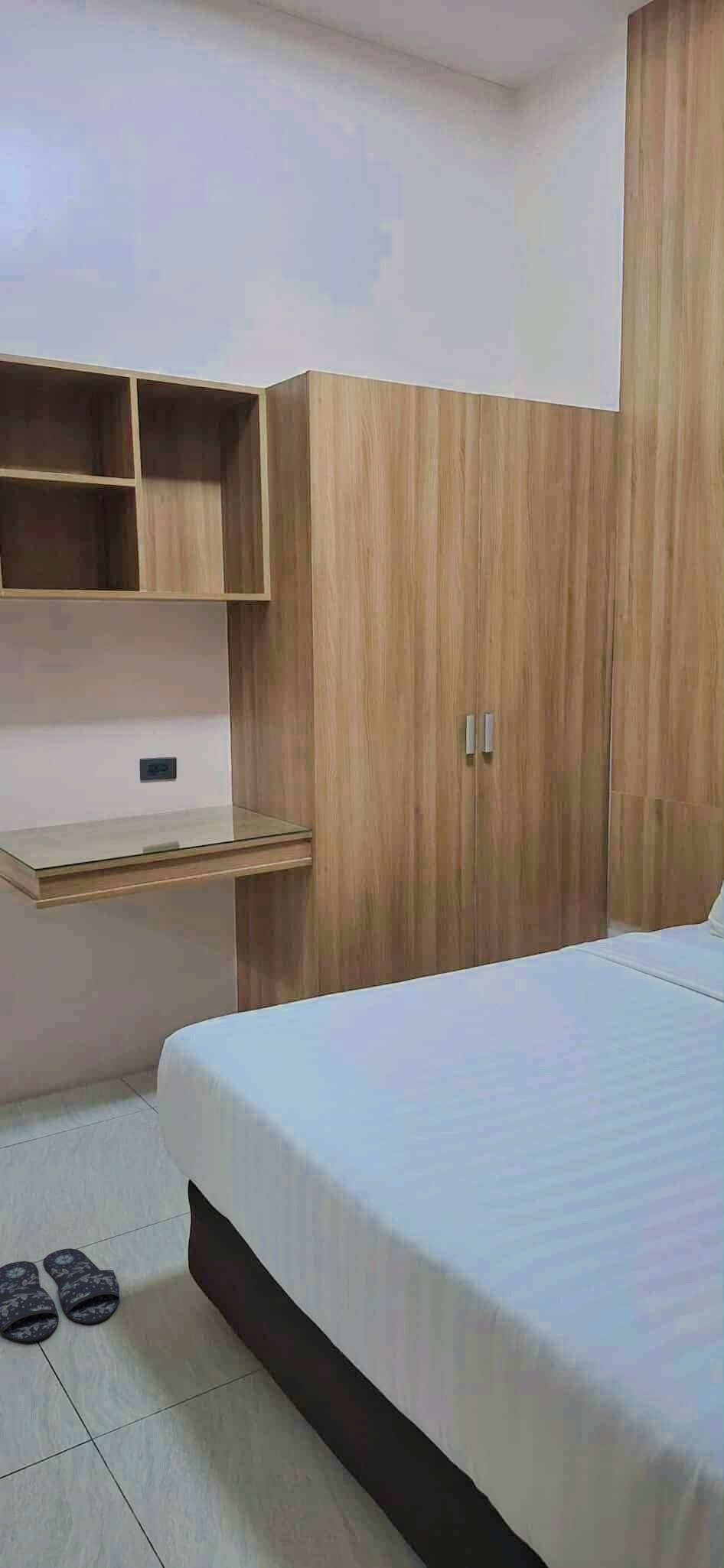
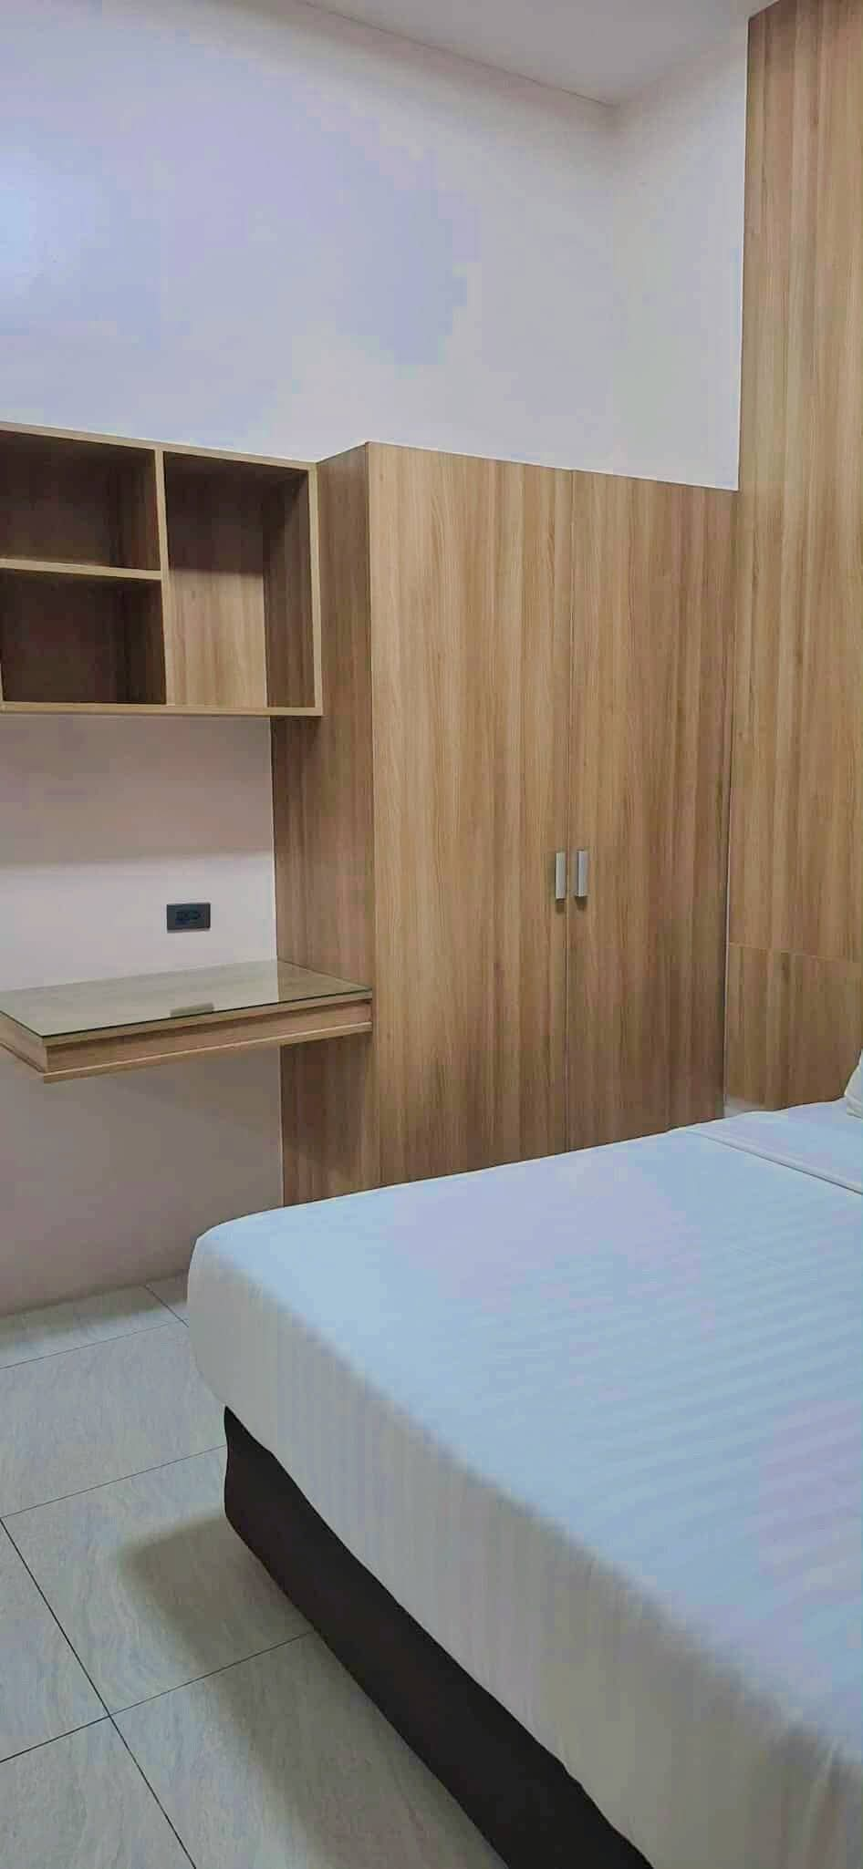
- slippers [0,1248,120,1342]
